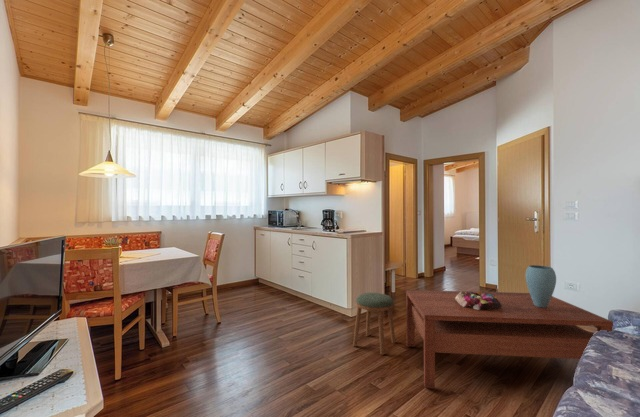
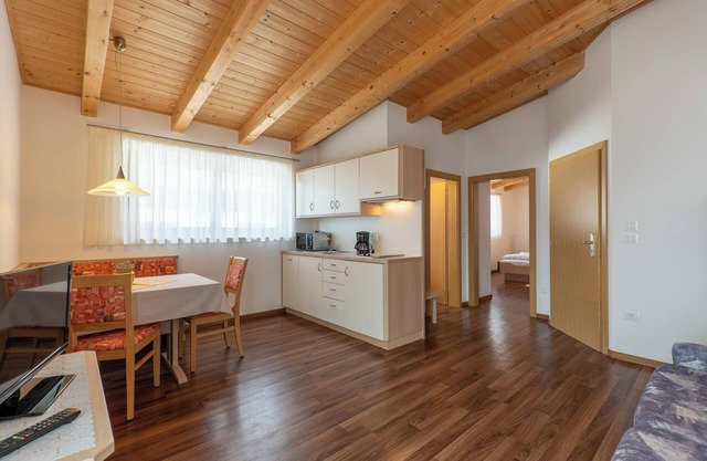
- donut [455,290,502,310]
- coffee table [405,289,614,389]
- stool [352,292,397,356]
- vase [525,264,557,308]
